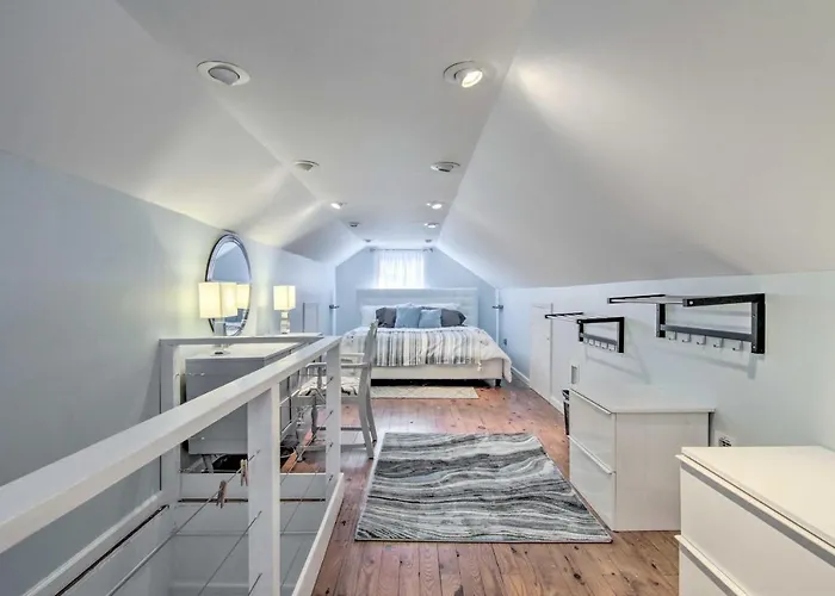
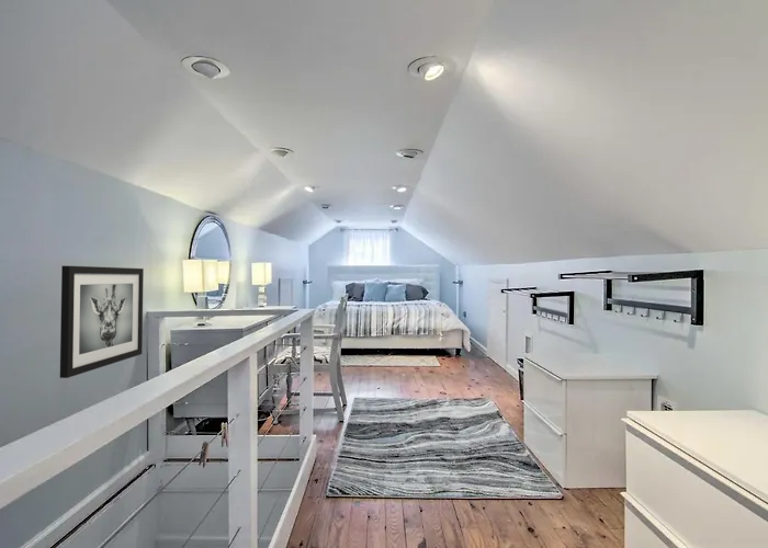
+ wall art [59,264,145,379]
